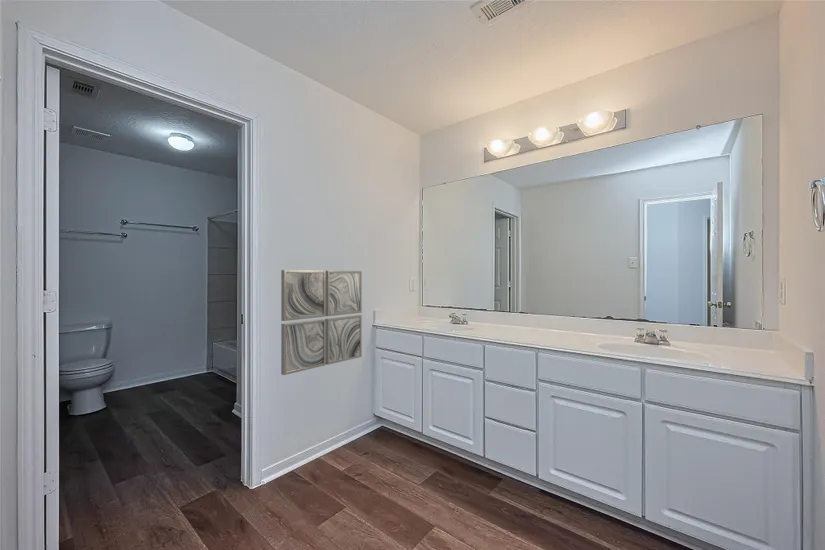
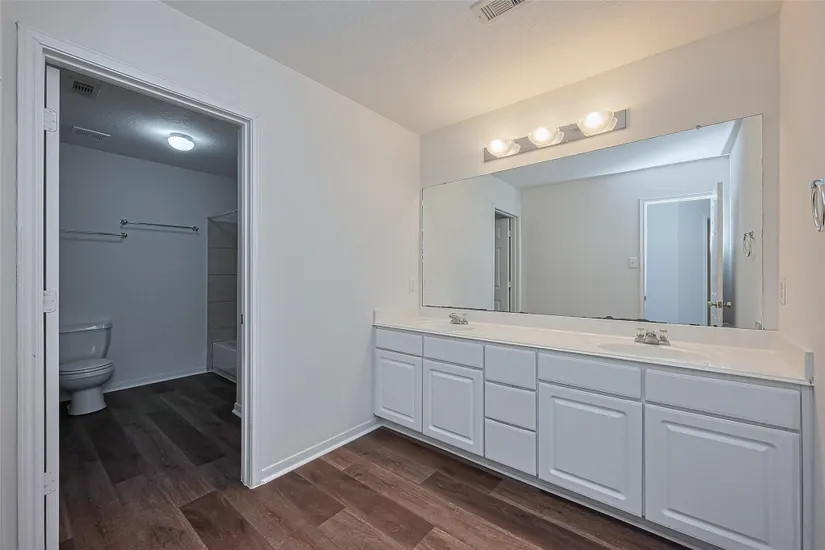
- wall art [280,269,363,376]
